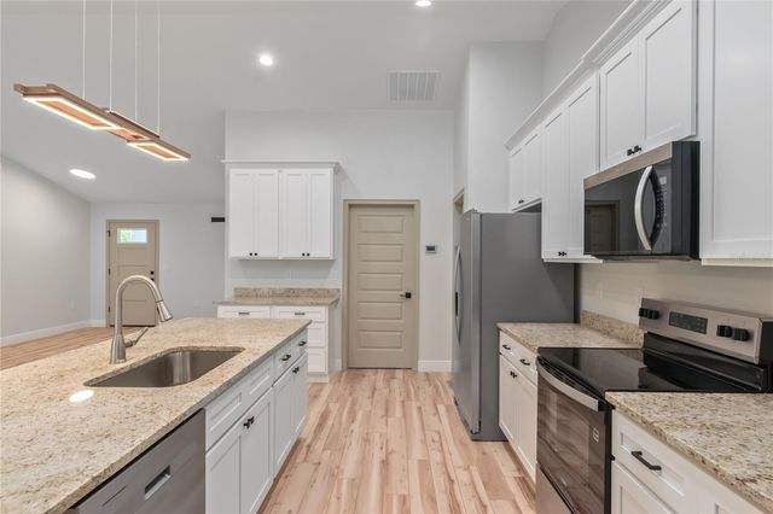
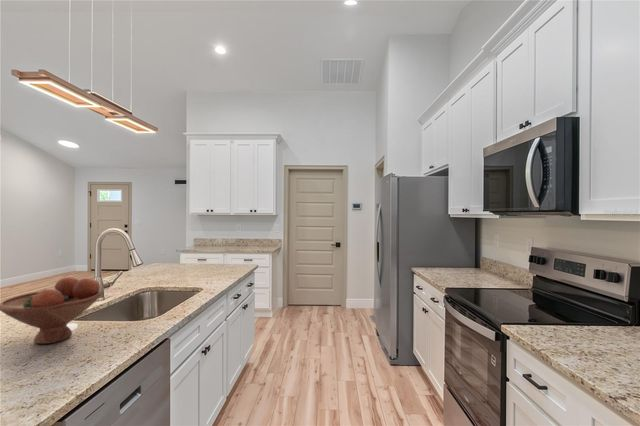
+ fruit bowl [0,276,103,345]
